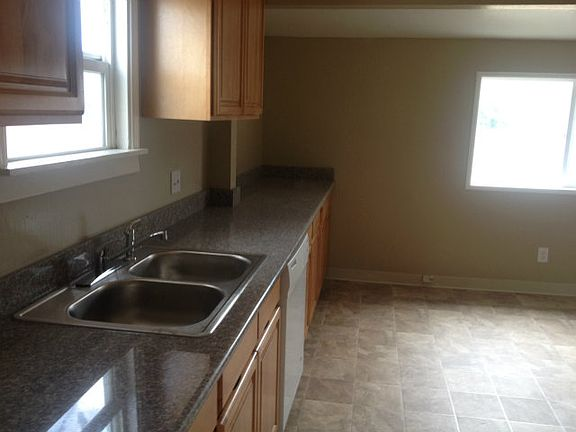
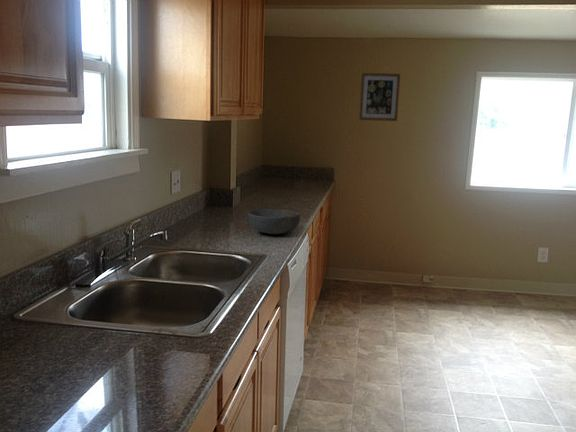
+ bowl [247,208,301,235]
+ wall art [358,72,401,122]
